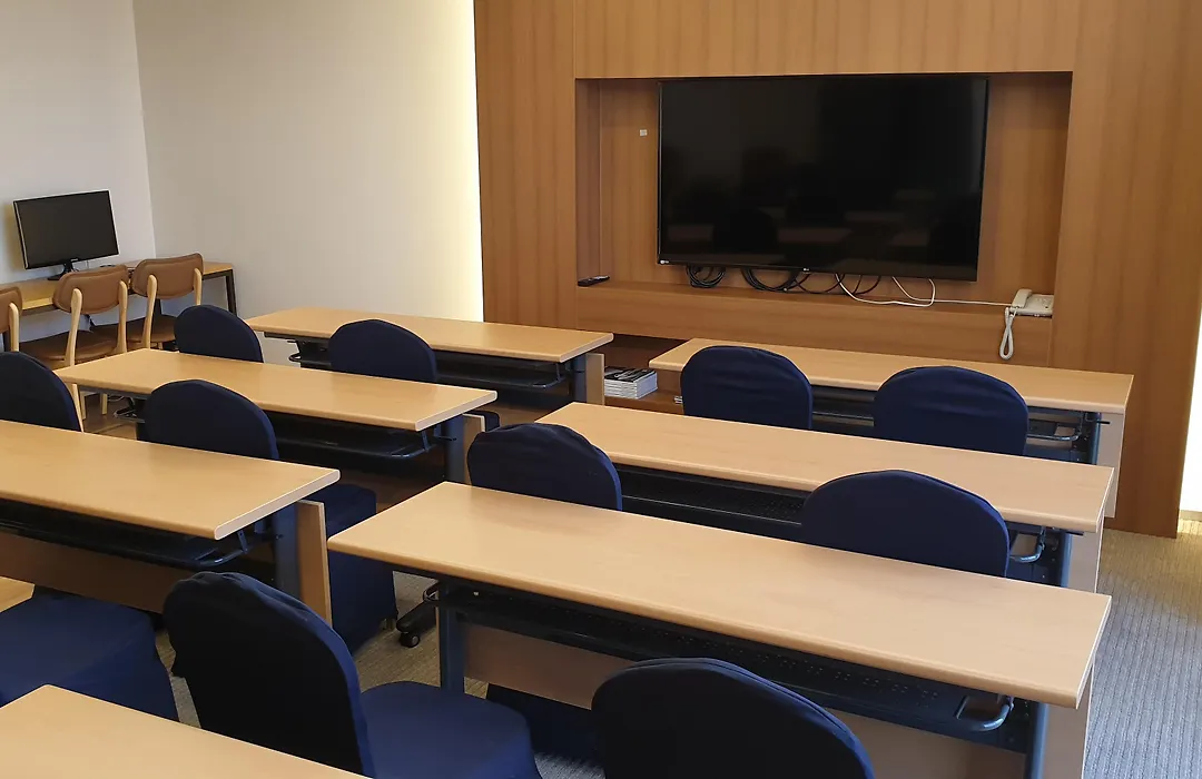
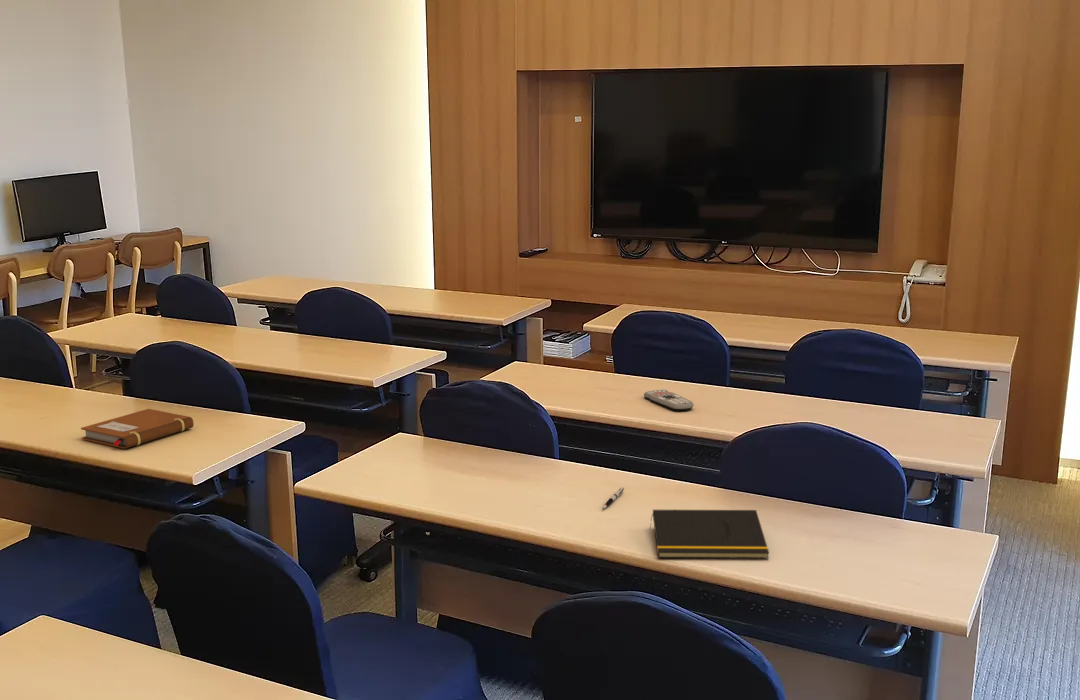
+ notebook [80,408,194,450]
+ notepad [649,509,770,559]
+ remote control [643,389,695,411]
+ pen [602,486,625,510]
